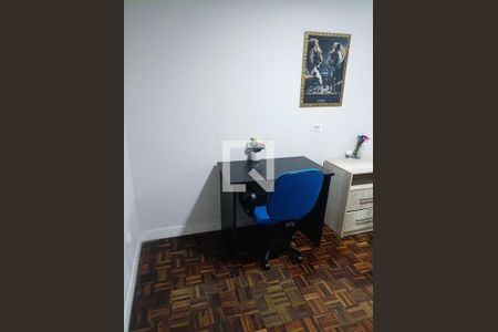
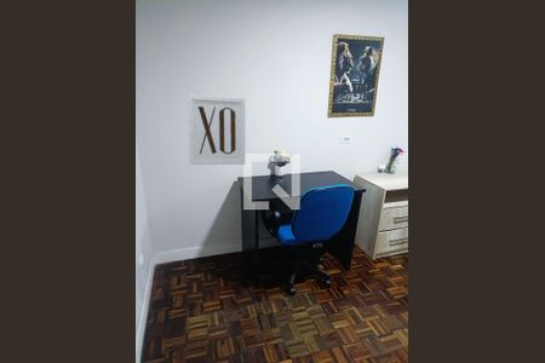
+ wall art [188,93,246,166]
